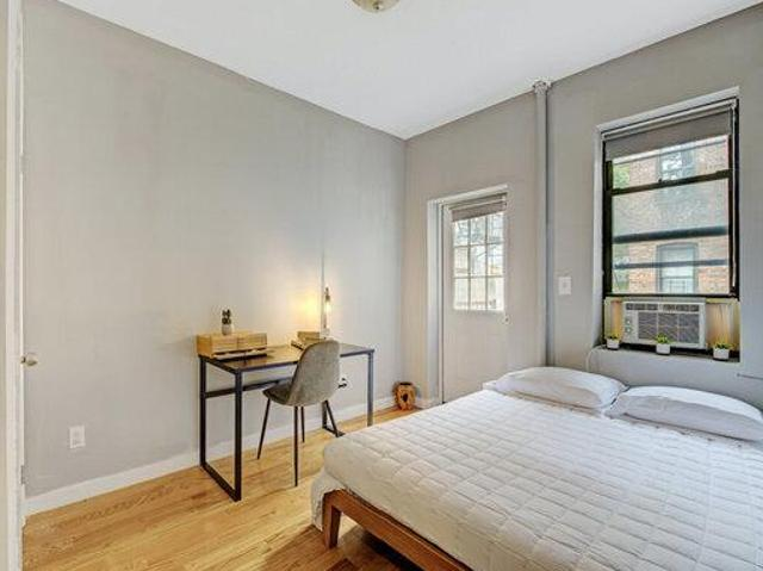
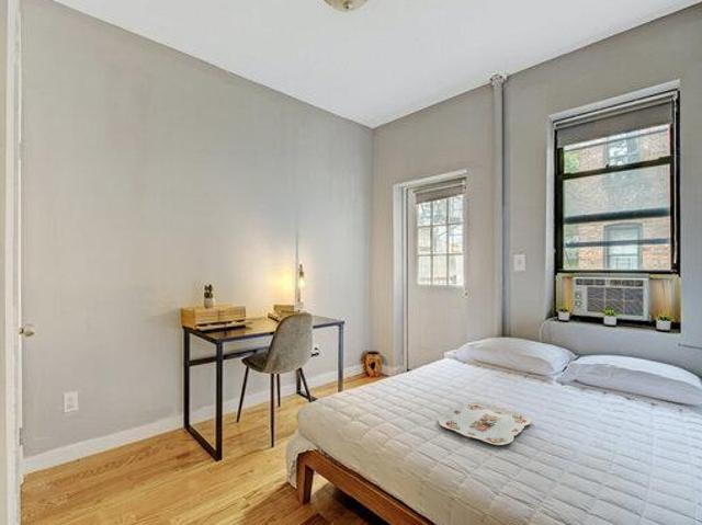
+ serving tray [438,401,533,446]
